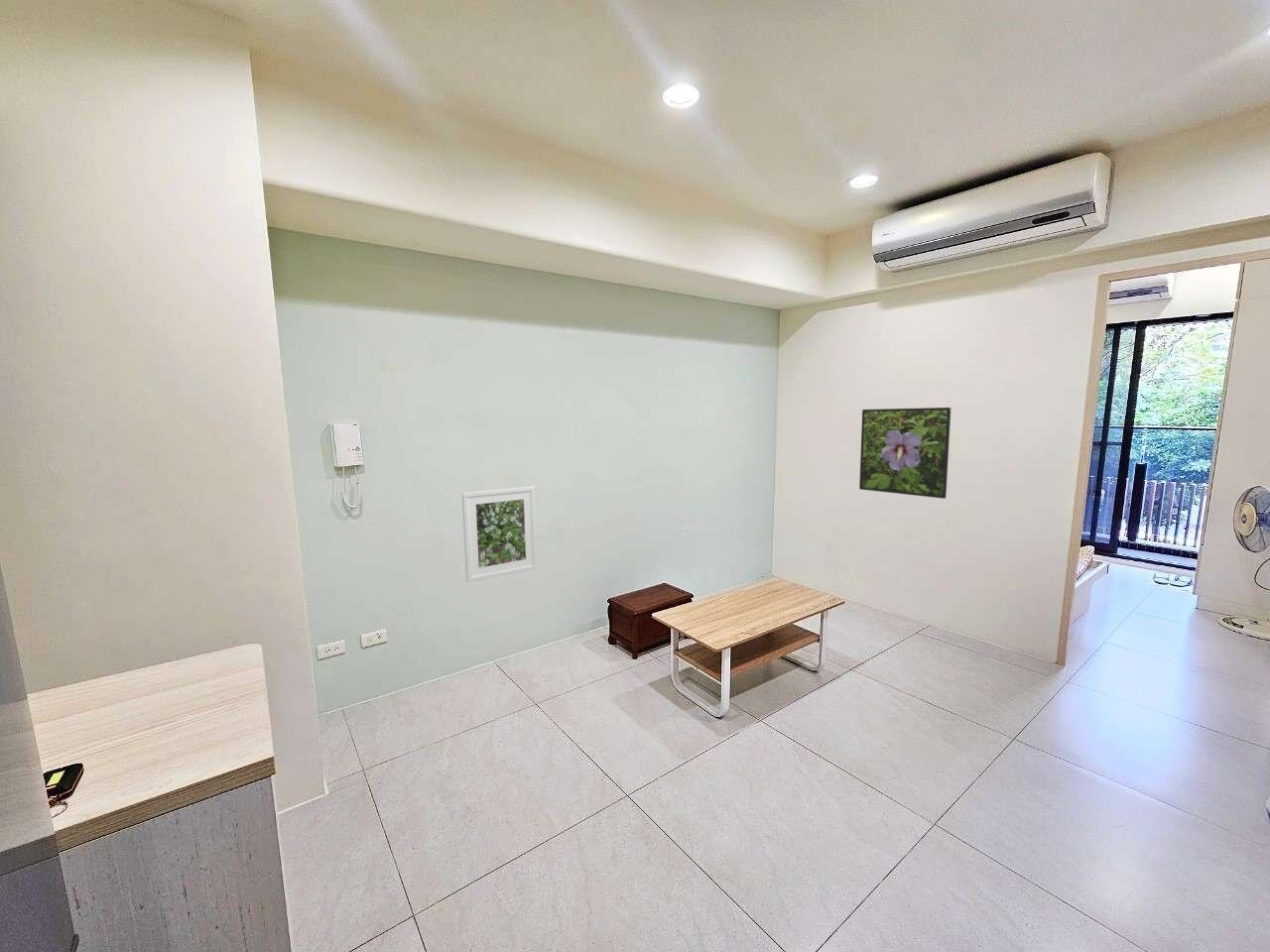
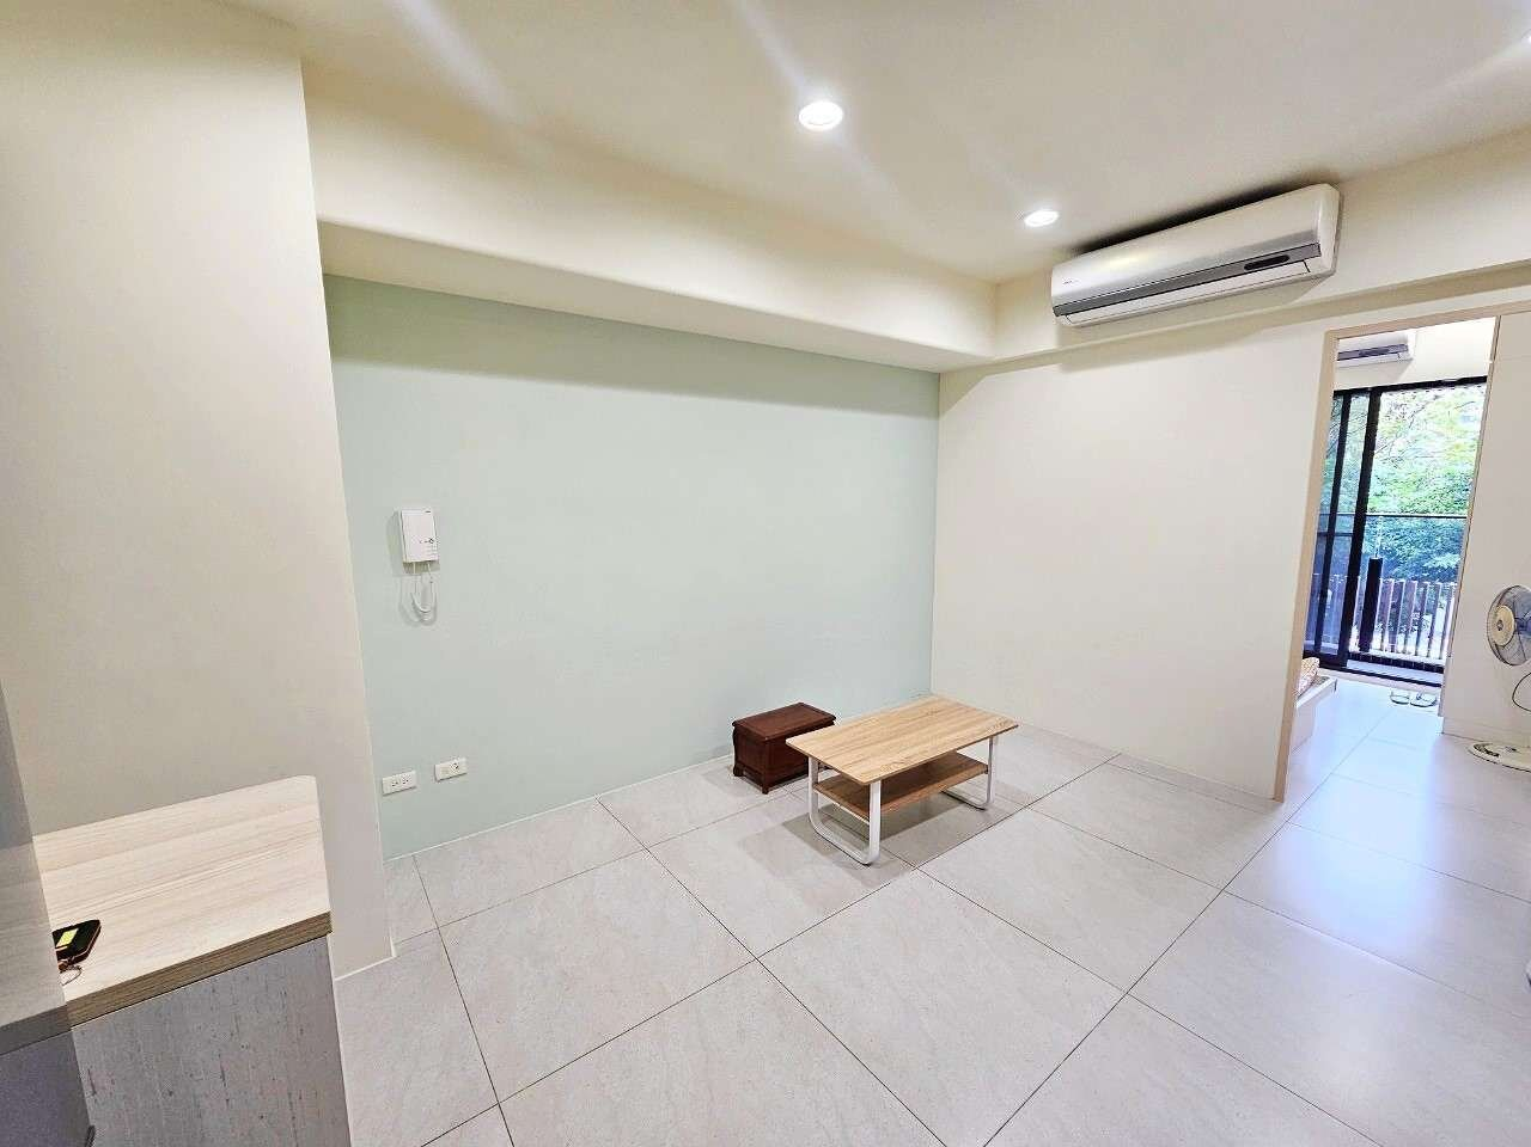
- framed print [461,485,539,583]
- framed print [858,407,953,500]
